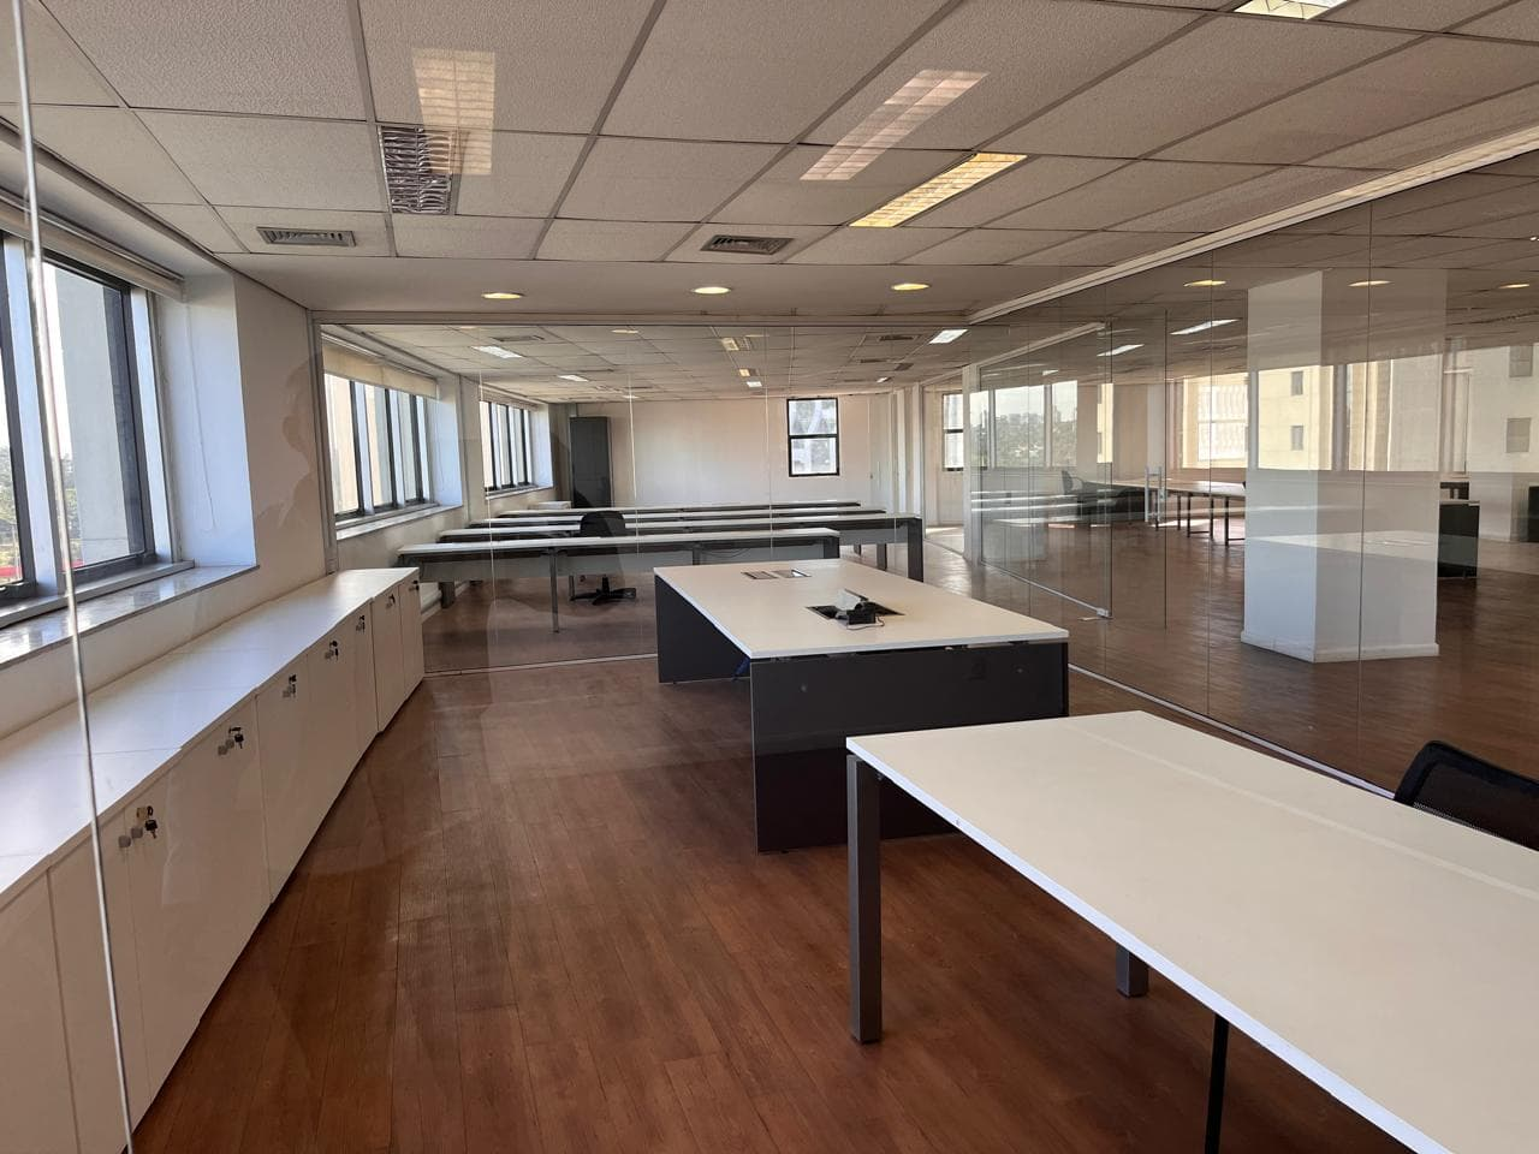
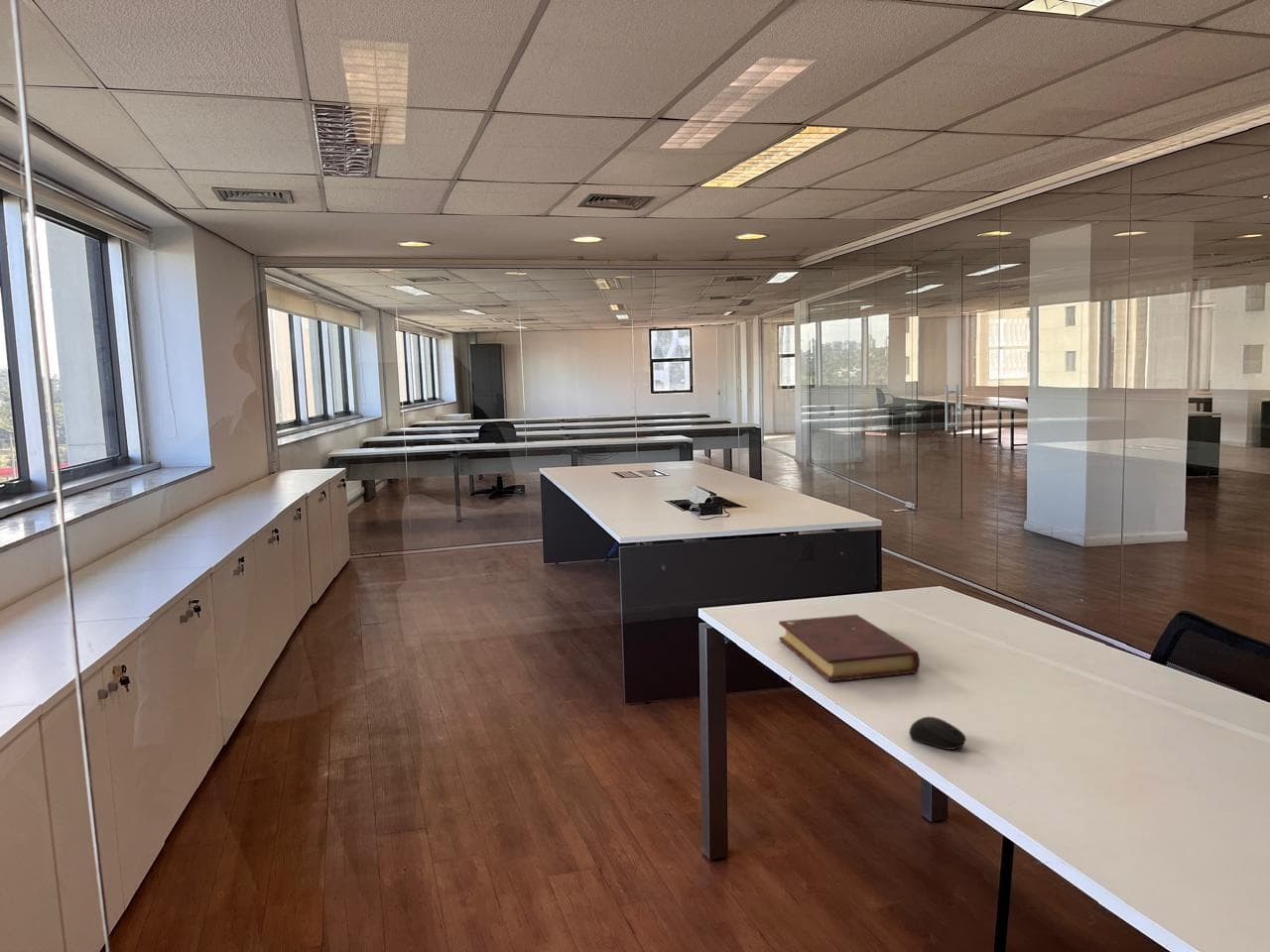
+ book [778,614,921,683]
+ computer mouse [908,716,967,751]
